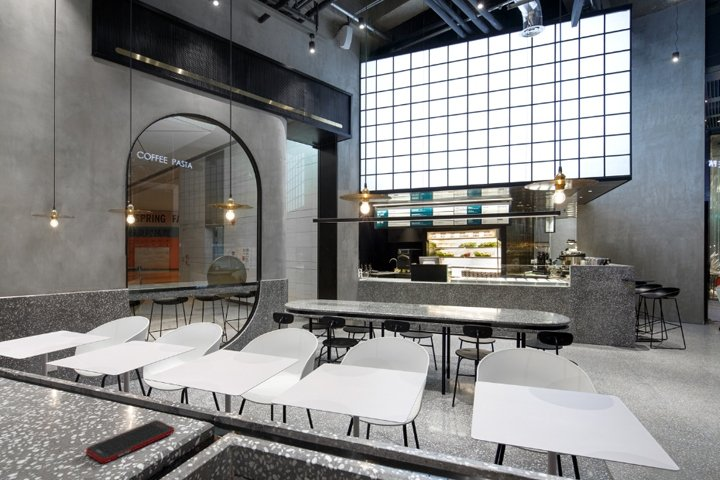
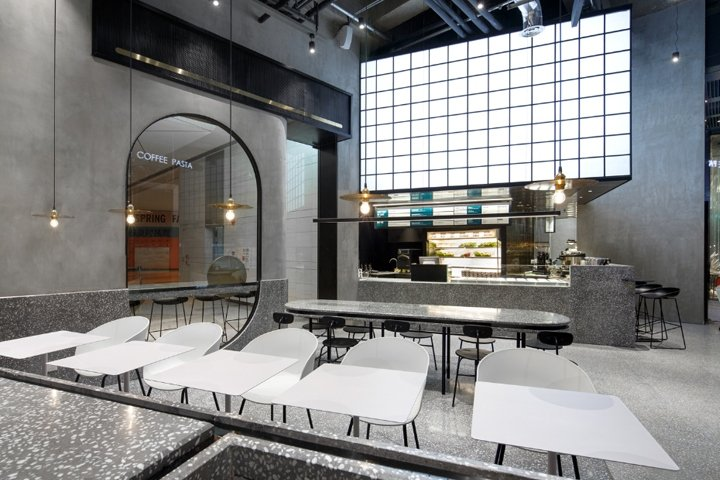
- cell phone [85,419,175,464]
